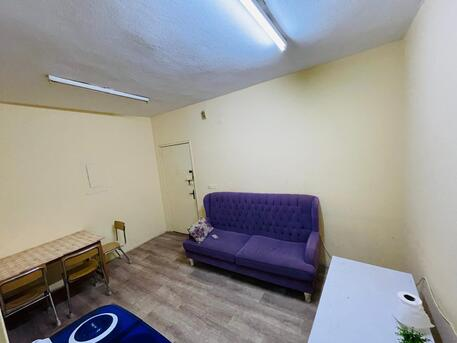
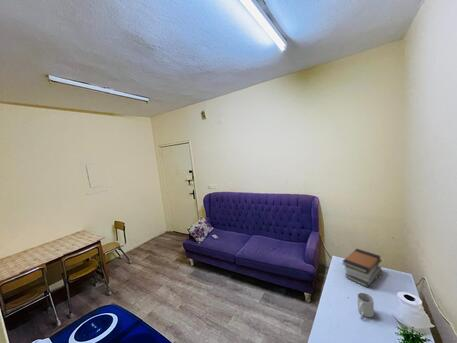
+ mug [357,292,375,318]
+ book stack [341,248,383,288]
